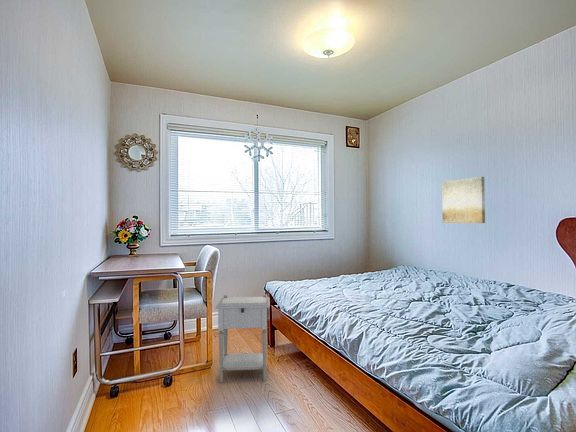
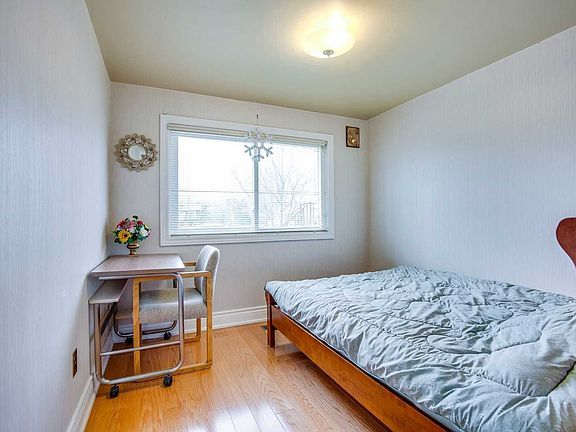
- nightstand [214,293,271,384]
- wall art [441,176,486,224]
